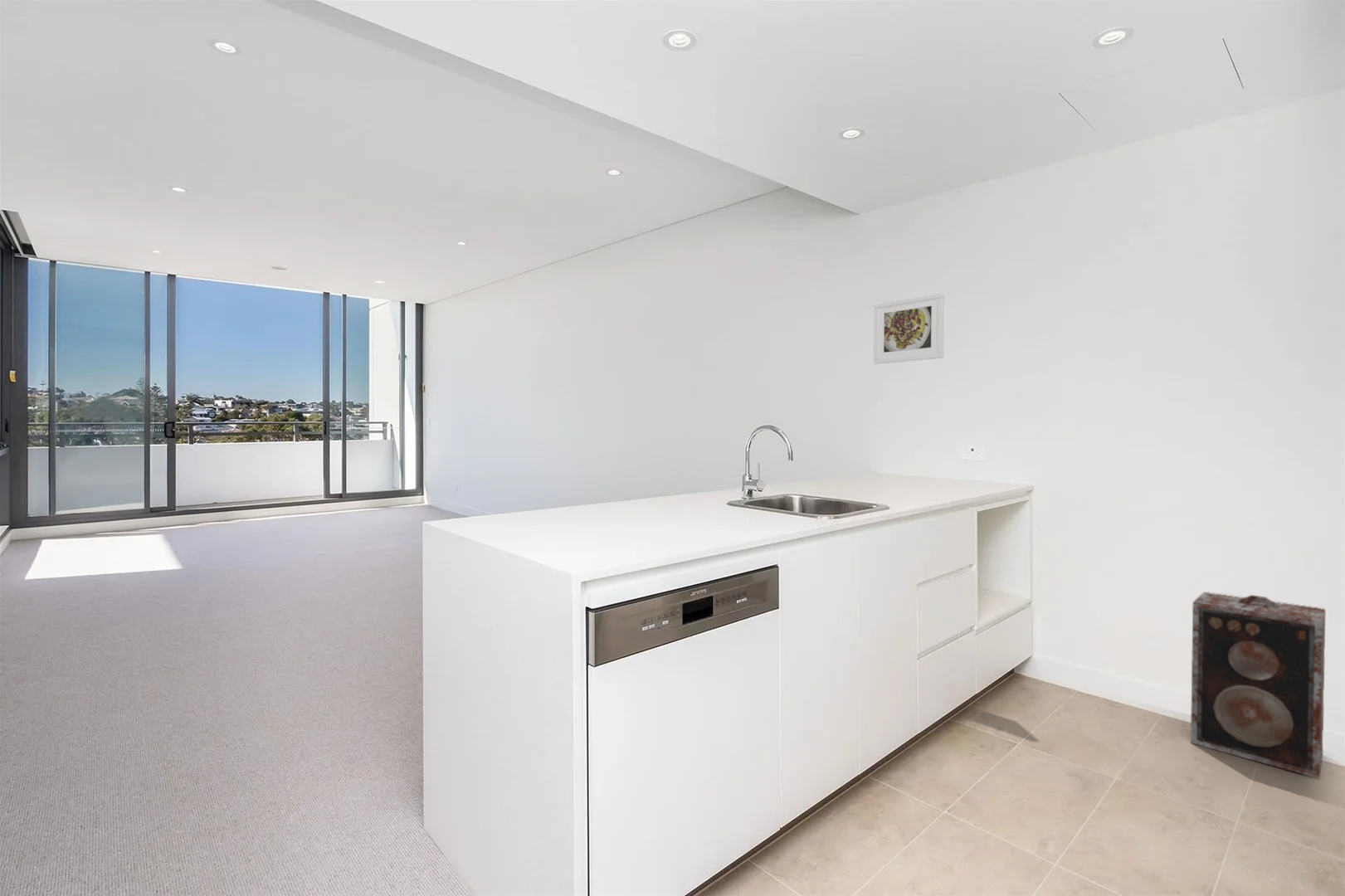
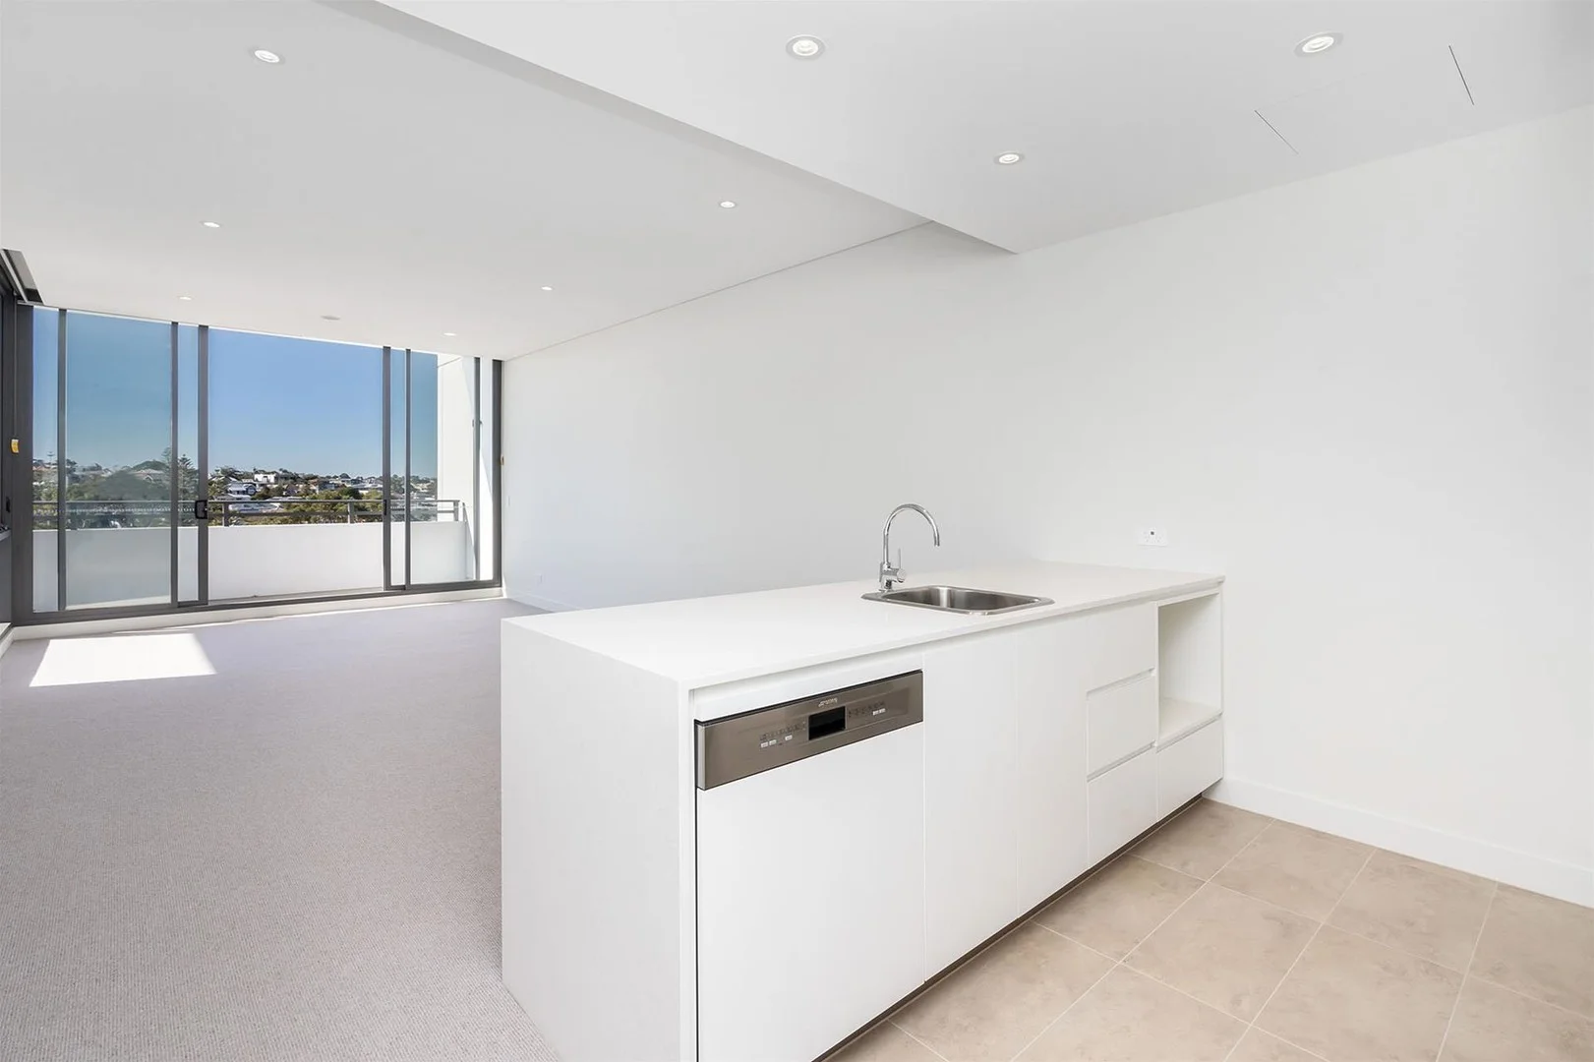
- speaker [1190,592,1326,780]
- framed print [873,292,945,365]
